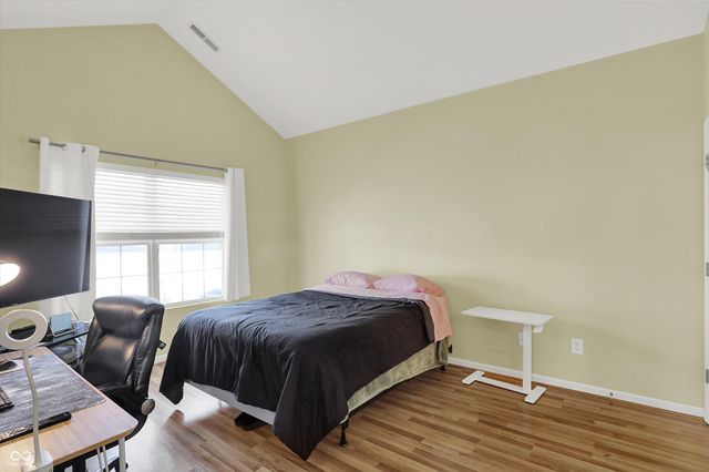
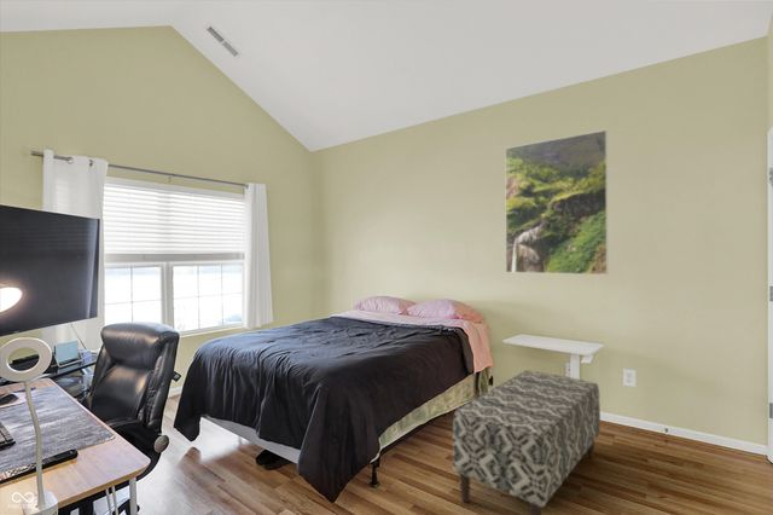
+ bench [452,369,601,515]
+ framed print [504,129,609,276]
